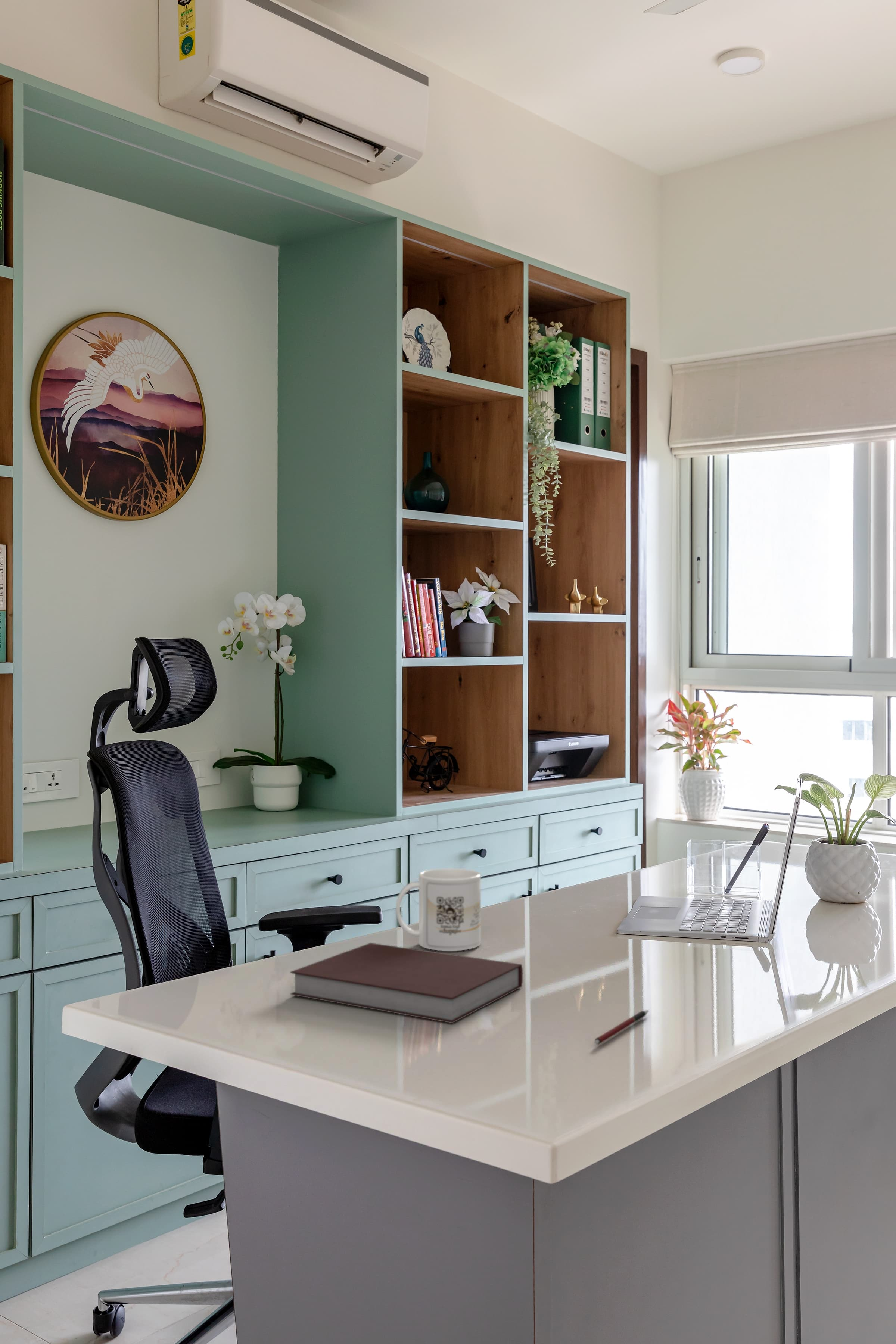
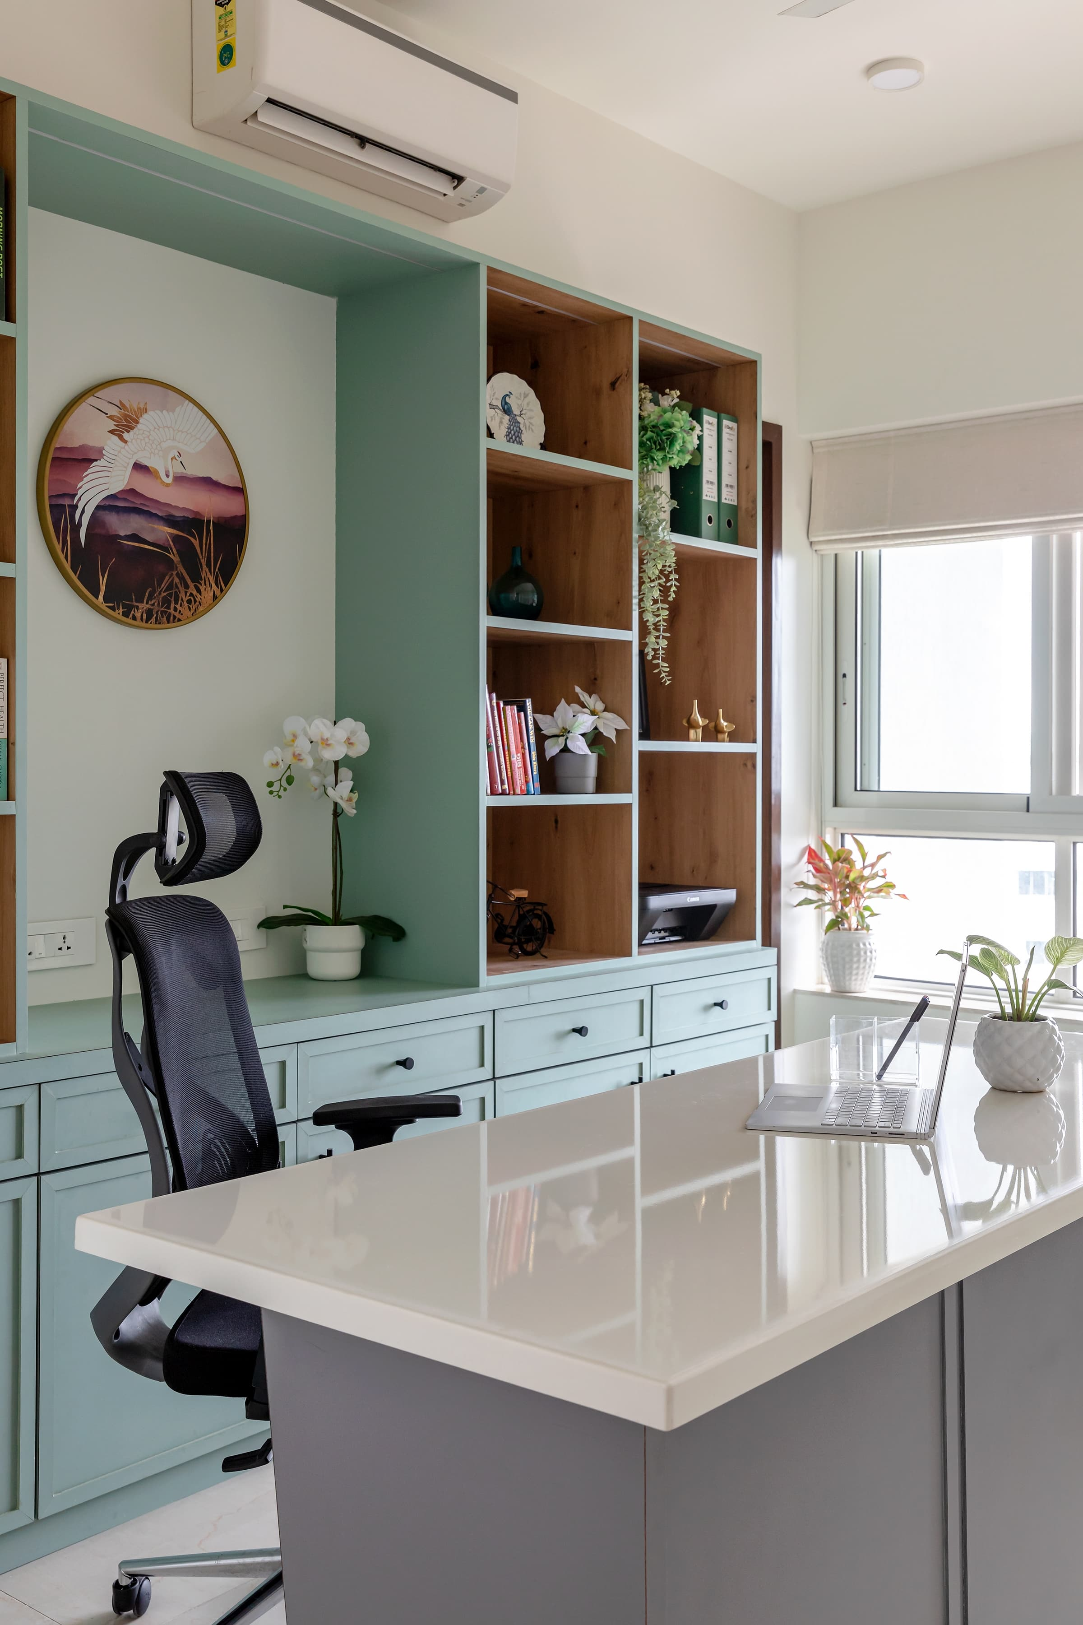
- notebook [290,943,523,1024]
- mug [395,868,481,951]
- pen [594,1009,649,1045]
